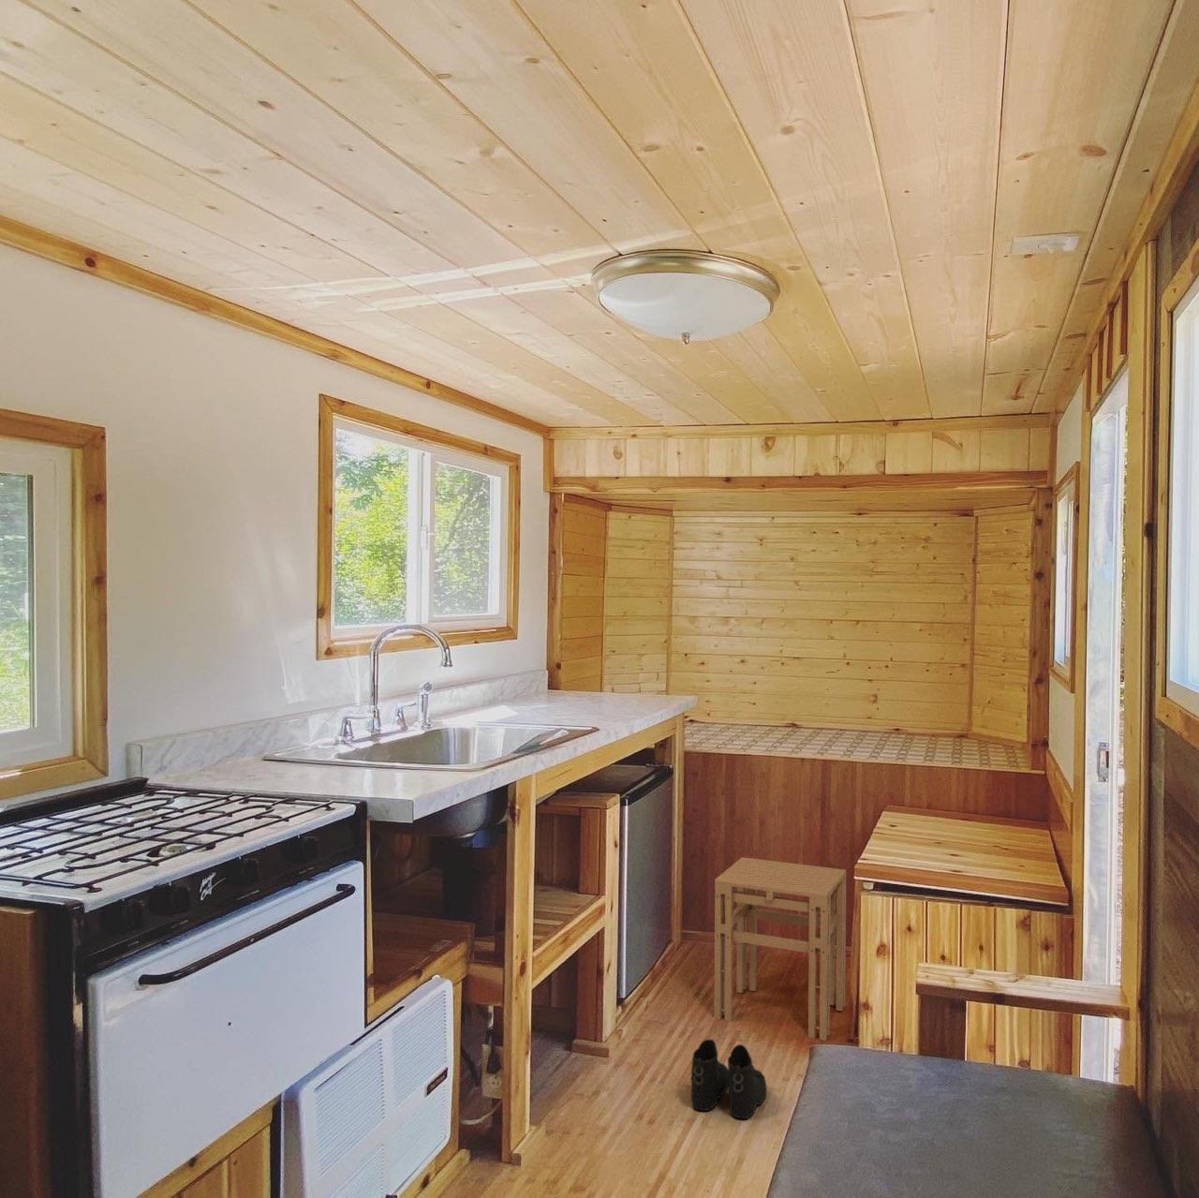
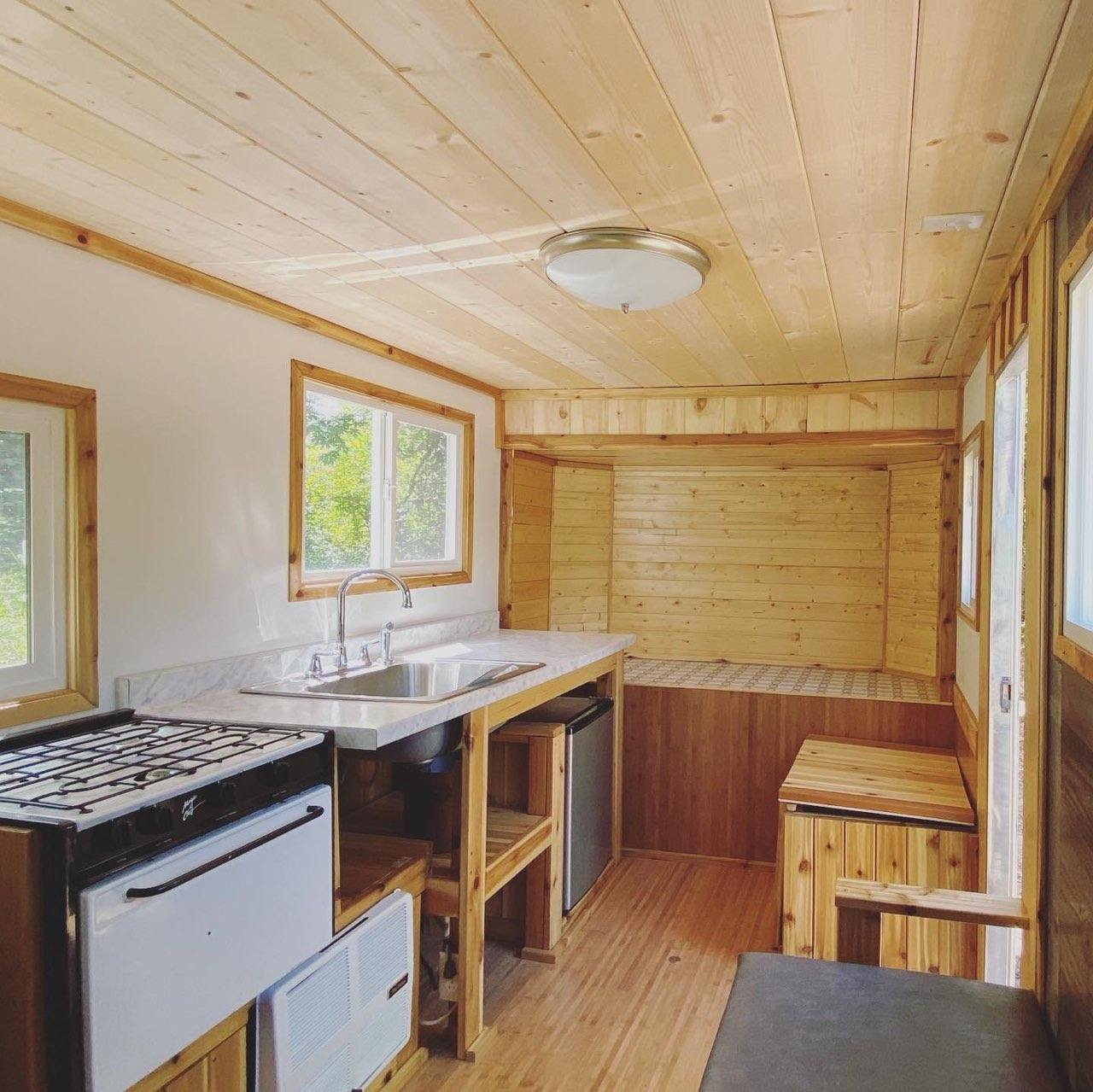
- stool [713,856,847,1041]
- boots [689,1039,768,1119]
